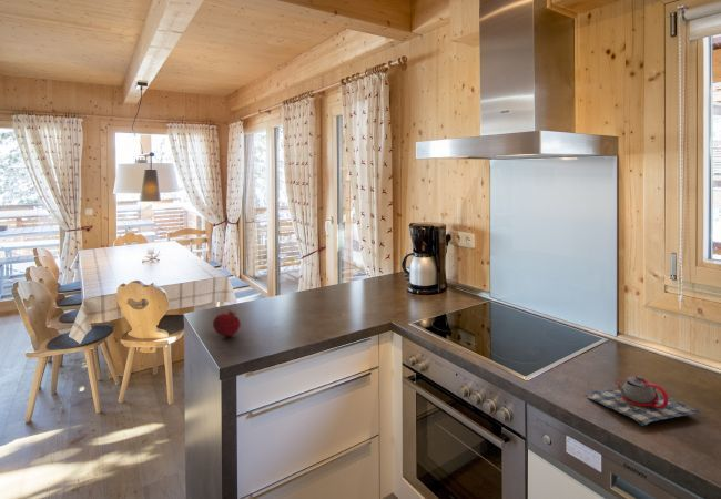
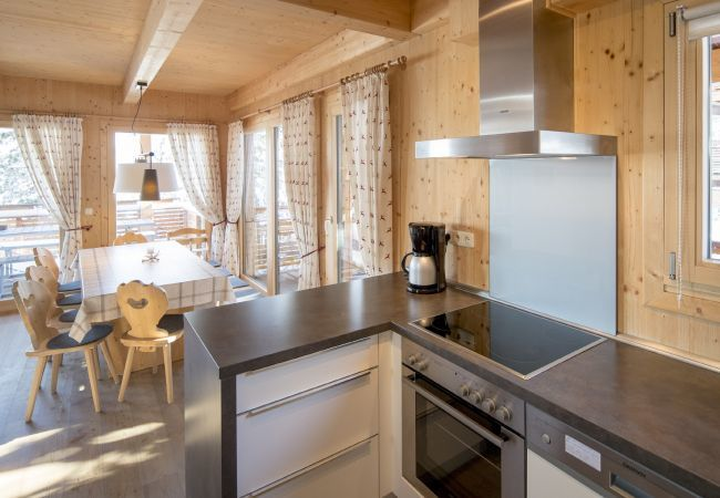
- teapot [583,375,704,427]
- fruit [212,308,242,338]
